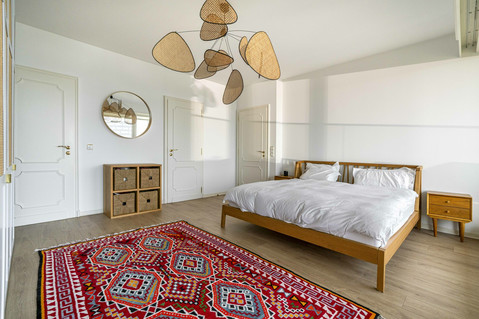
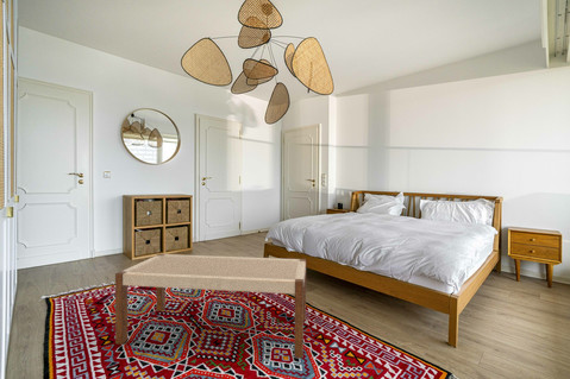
+ bench [114,253,307,359]
